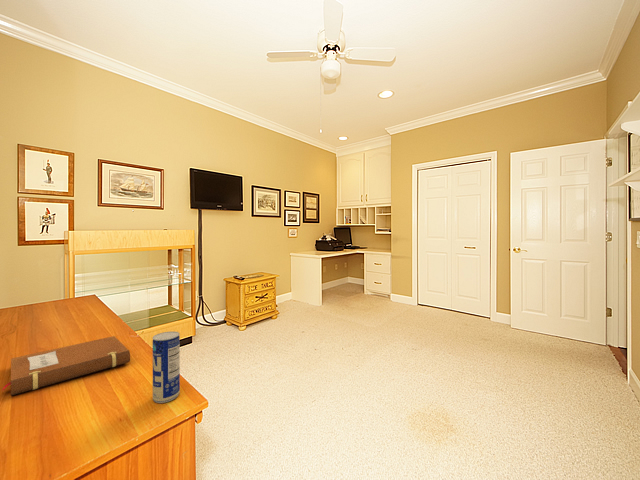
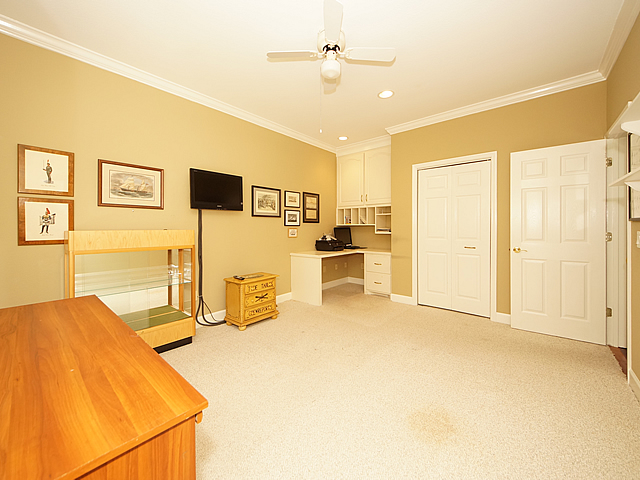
- beverage can [152,331,181,404]
- notebook [1,335,131,396]
